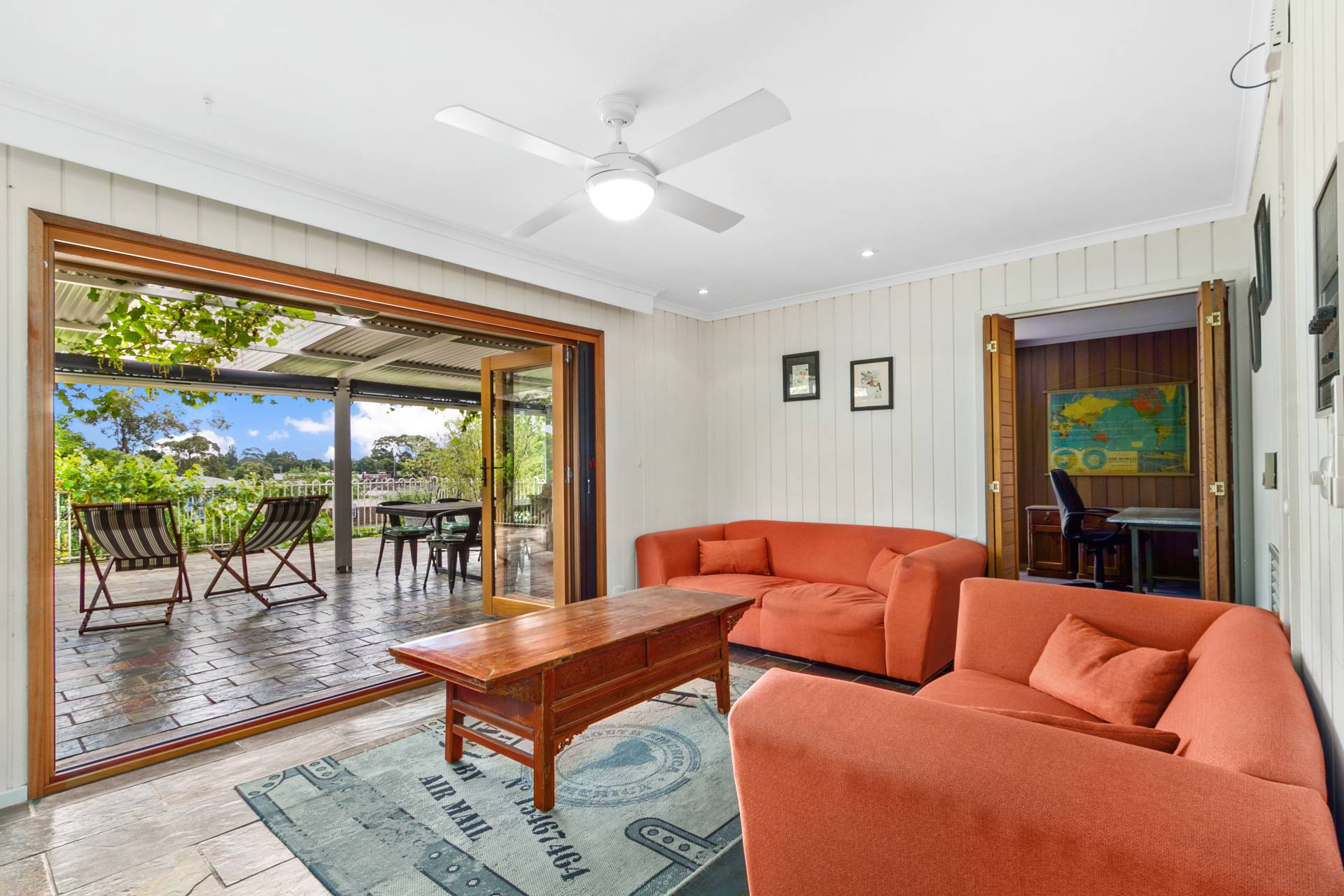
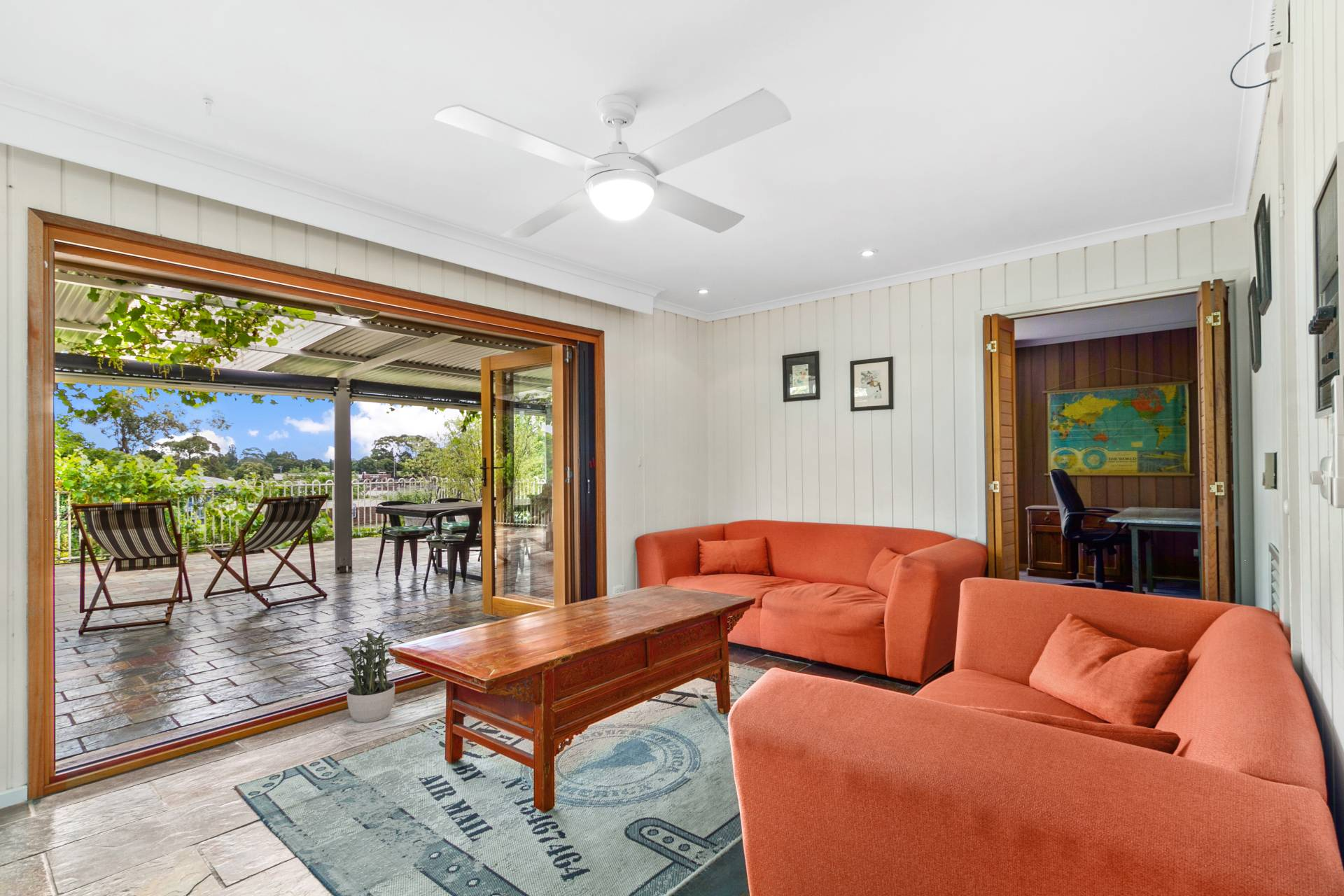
+ potted plant [340,630,395,723]
